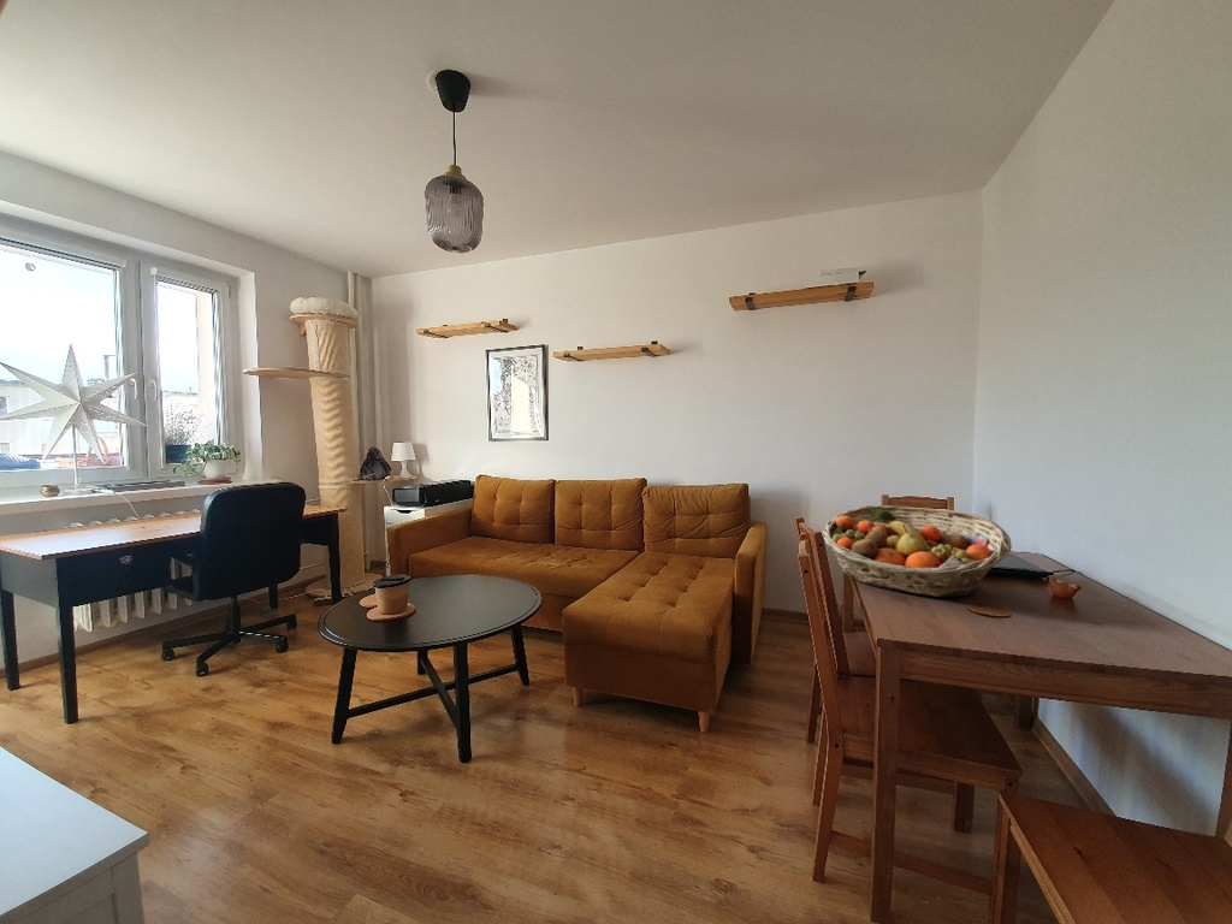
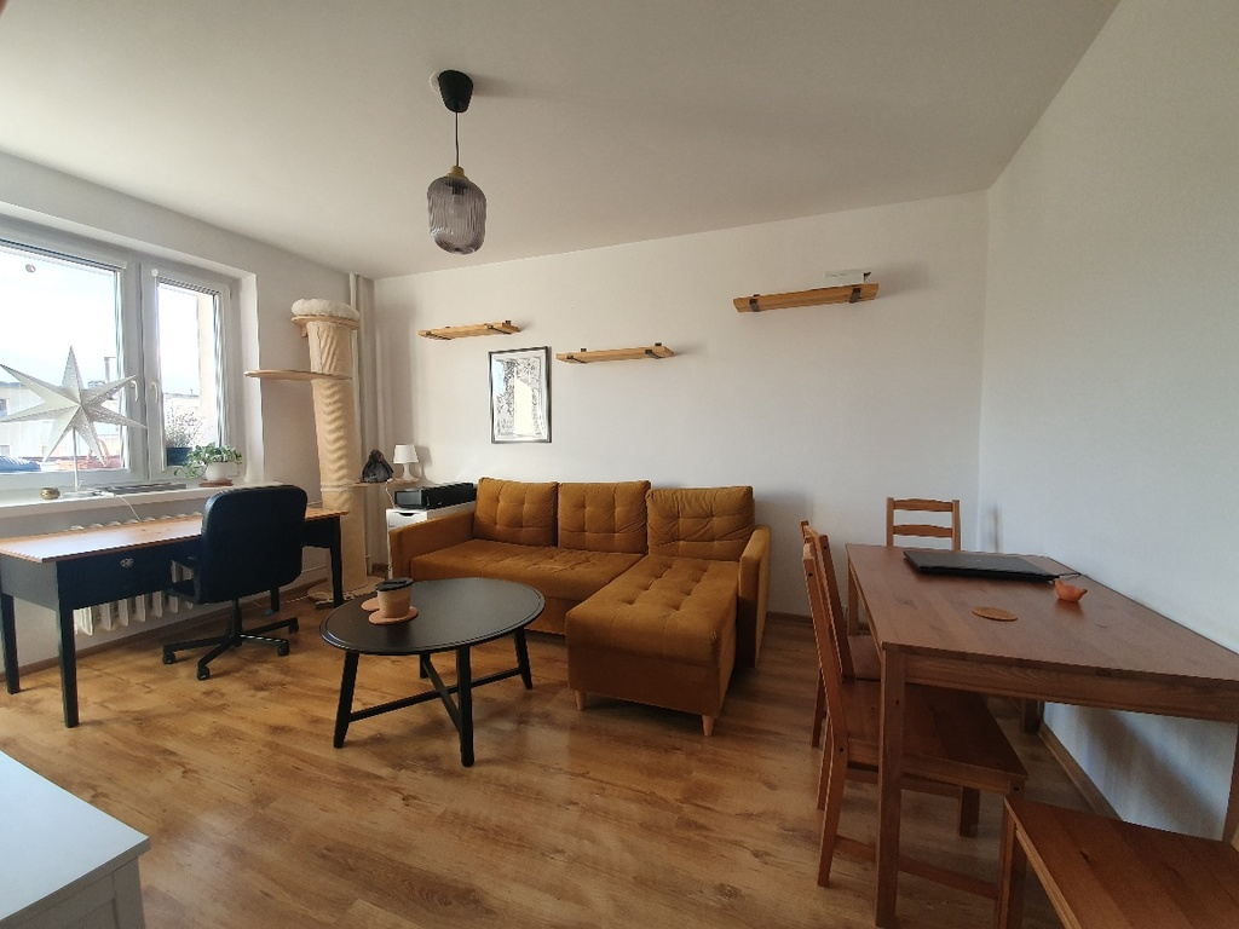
- fruit basket [821,504,1013,598]
